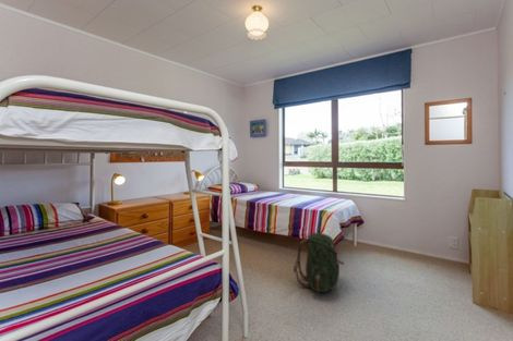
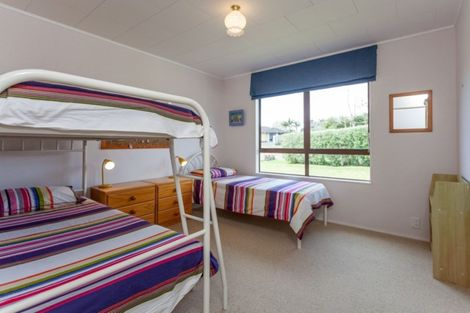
- backpack [293,232,345,293]
